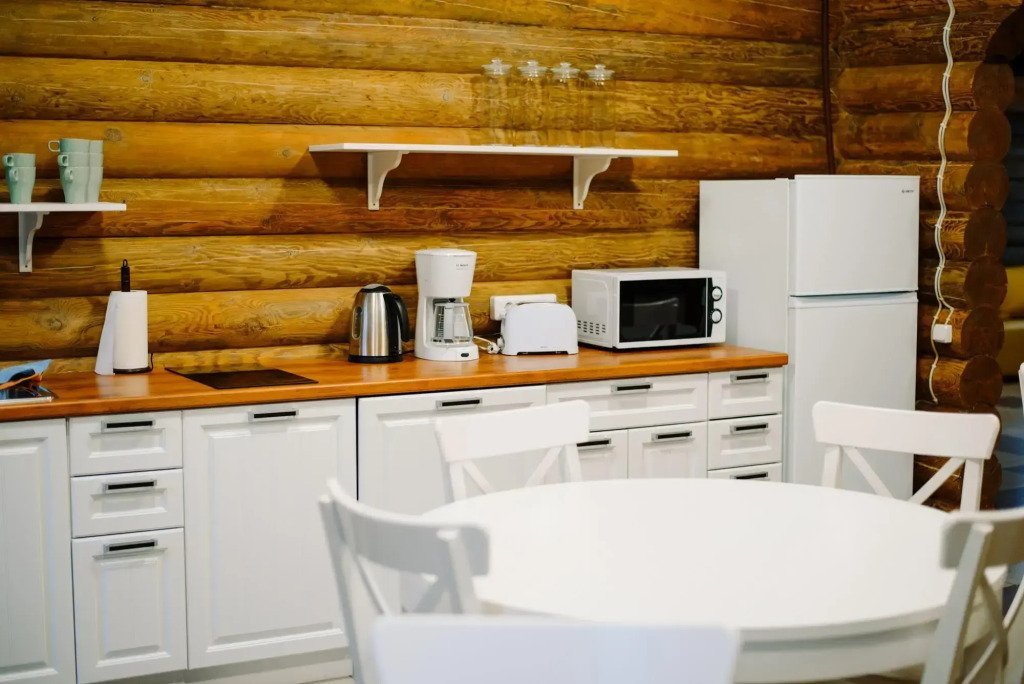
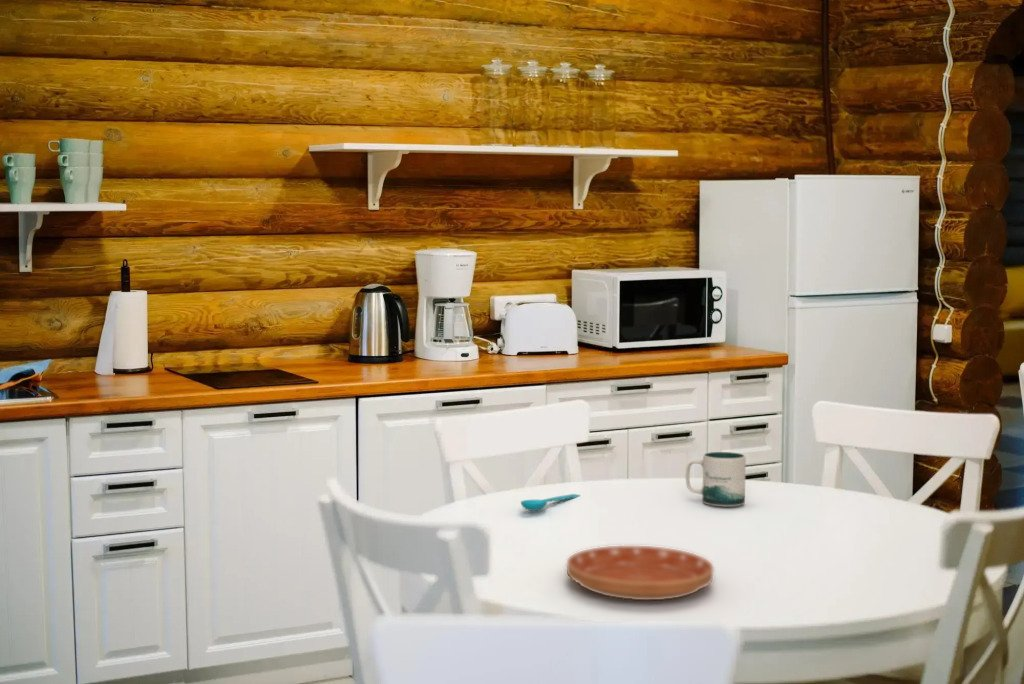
+ mug [685,451,747,507]
+ spoon [520,493,581,512]
+ saucer [566,545,715,601]
